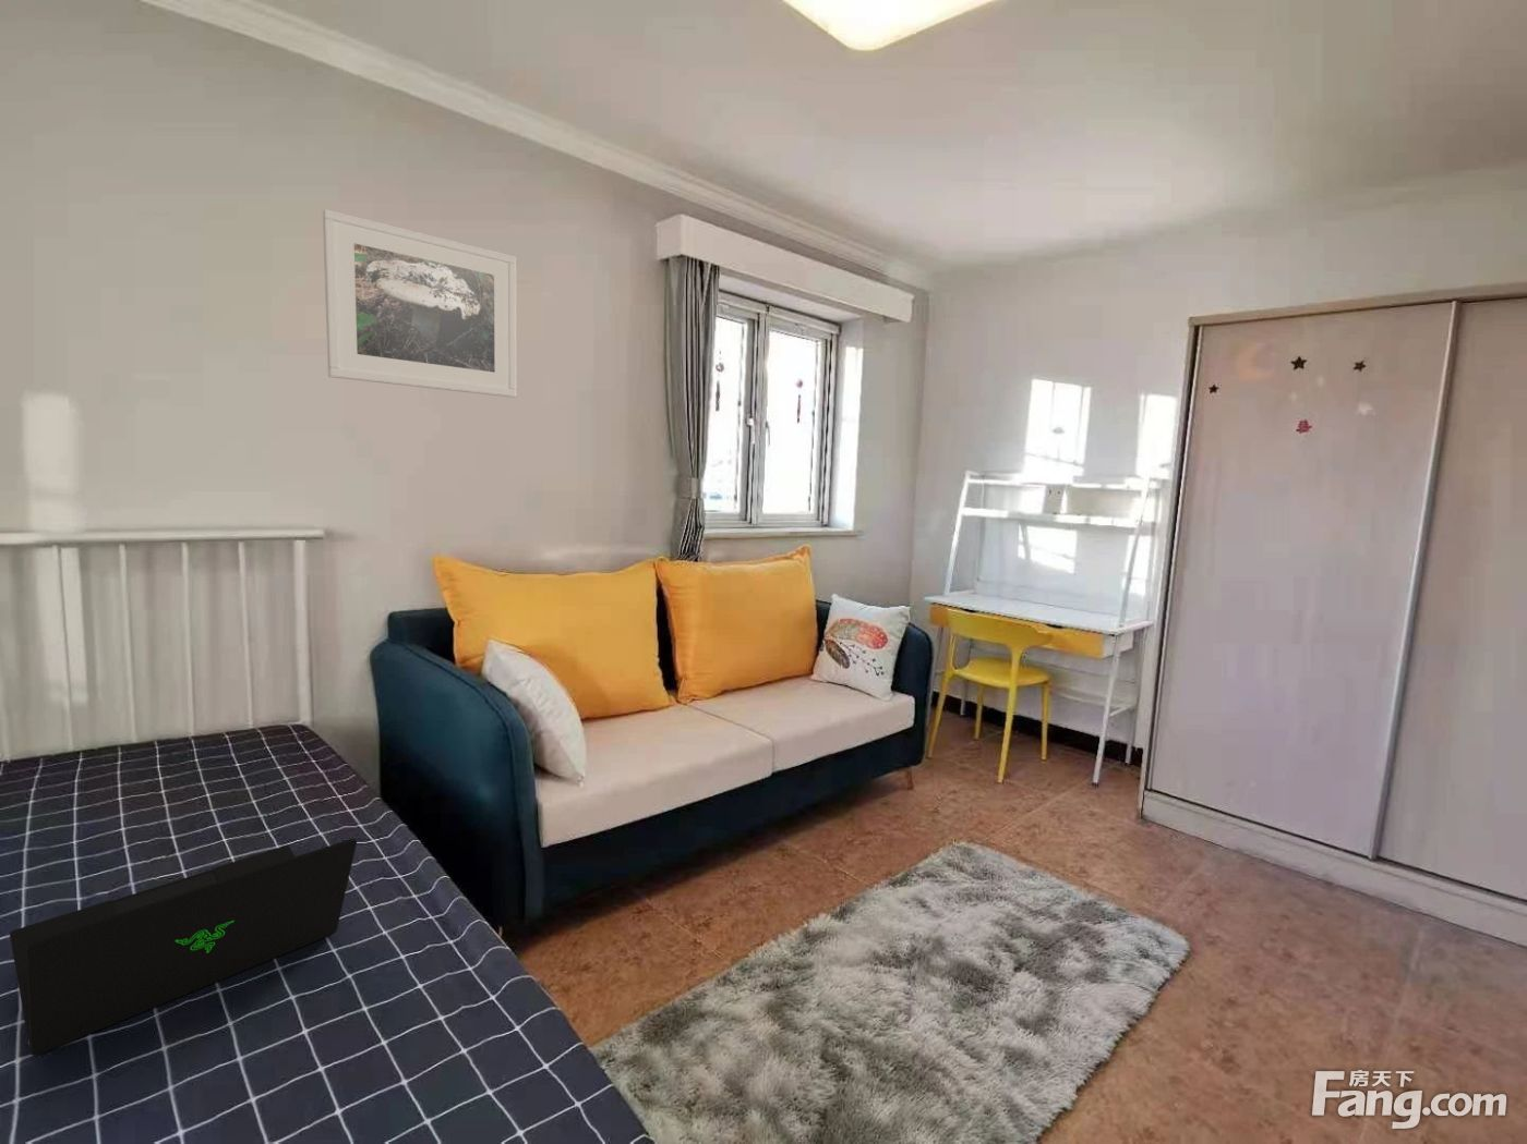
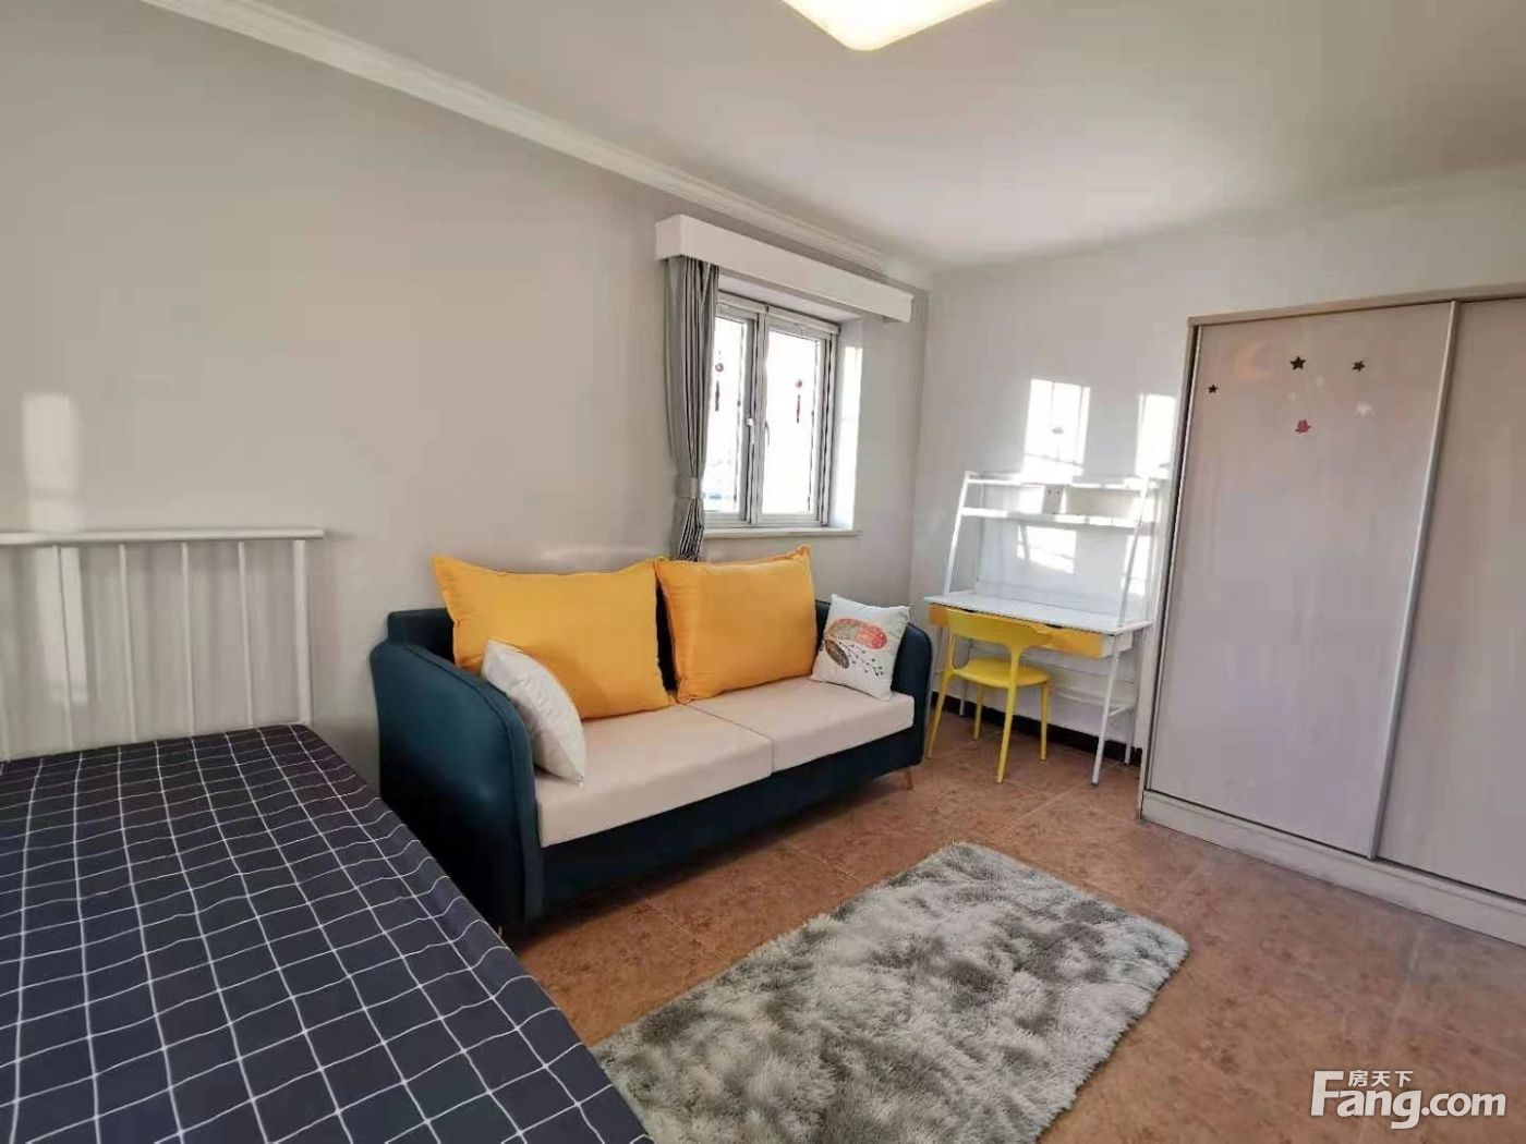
- laptop [8,836,358,1056]
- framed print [322,208,517,399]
